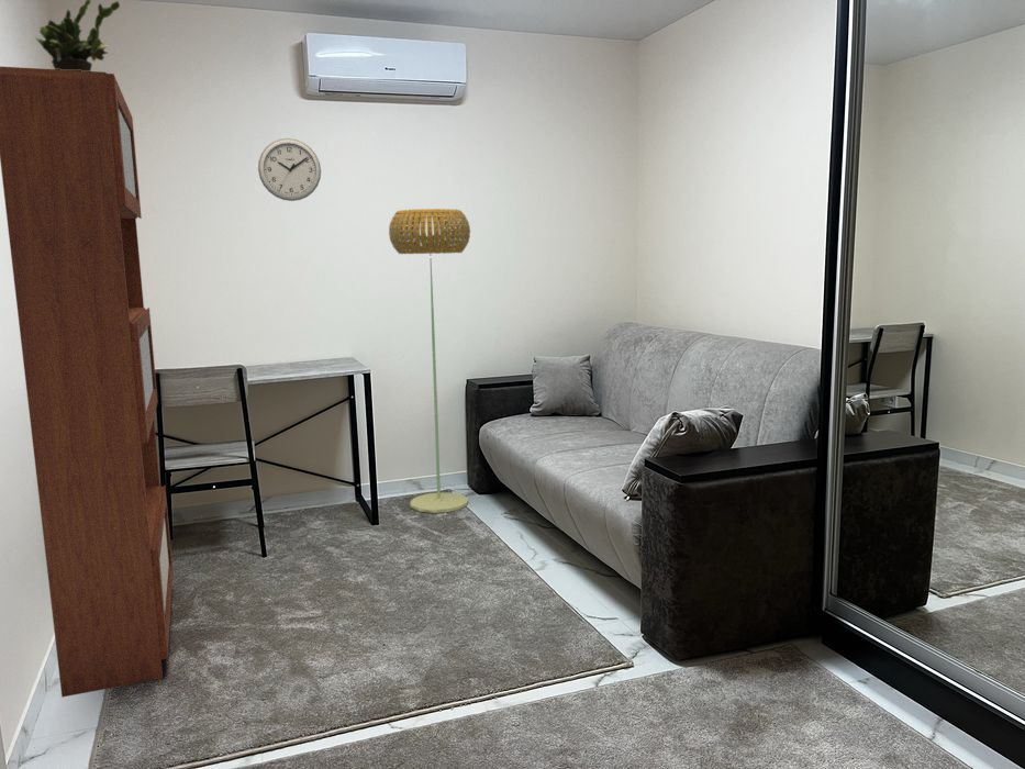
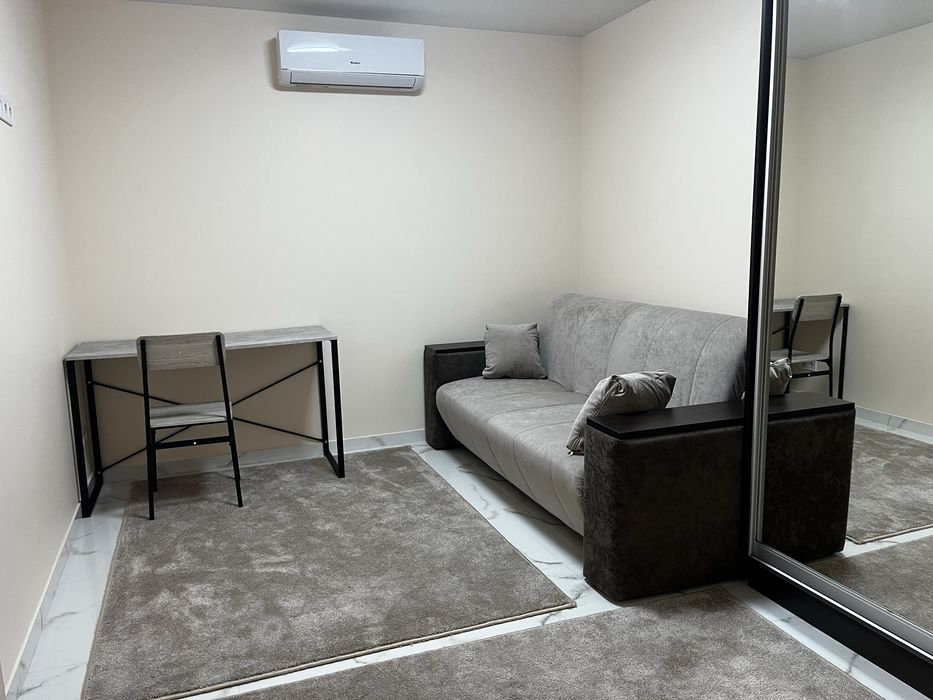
- bookcase [0,66,175,699]
- wall clock [257,137,322,202]
- floor lamp [388,208,471,514]
- potted plant [35,0,121,71]
